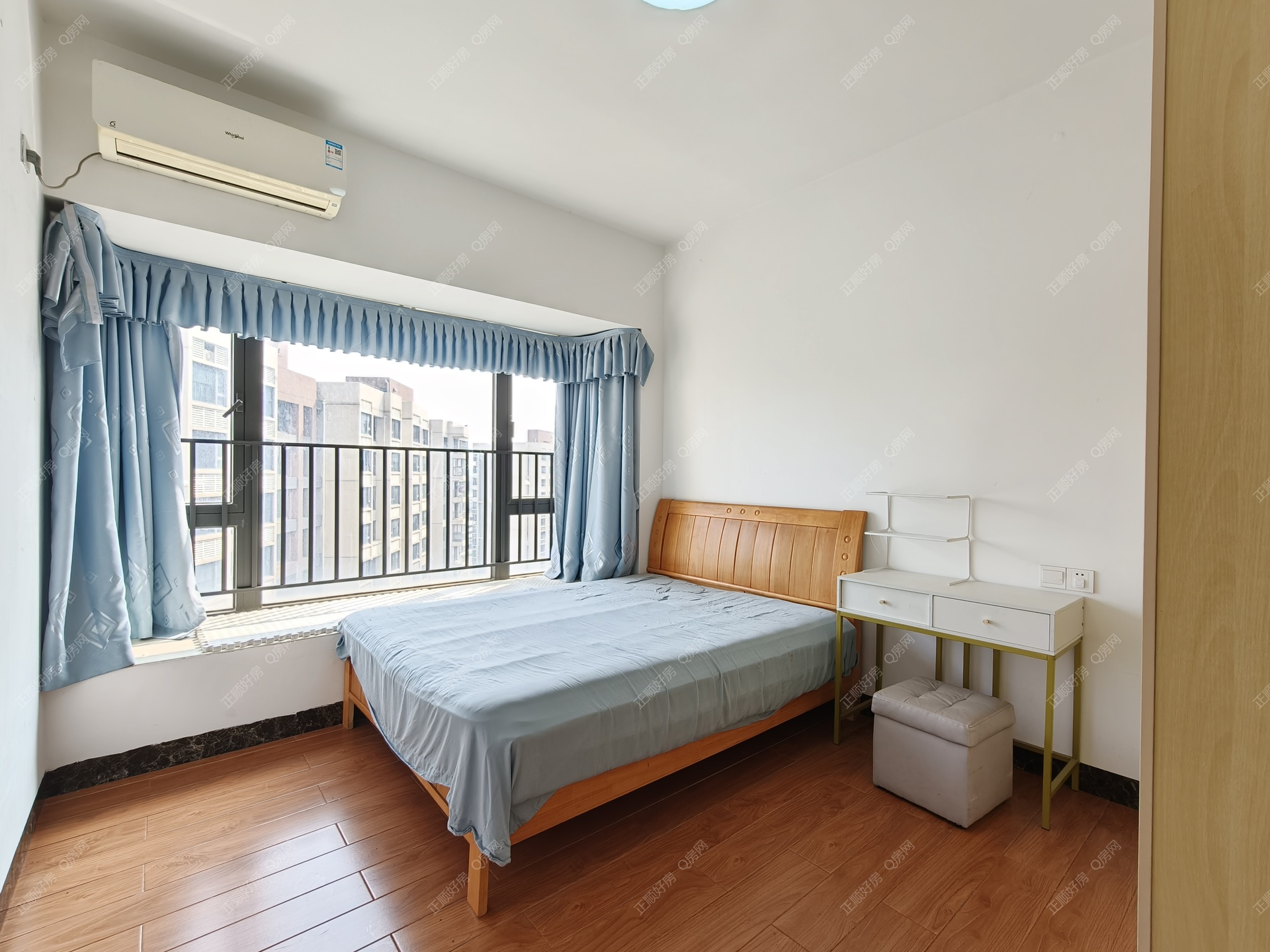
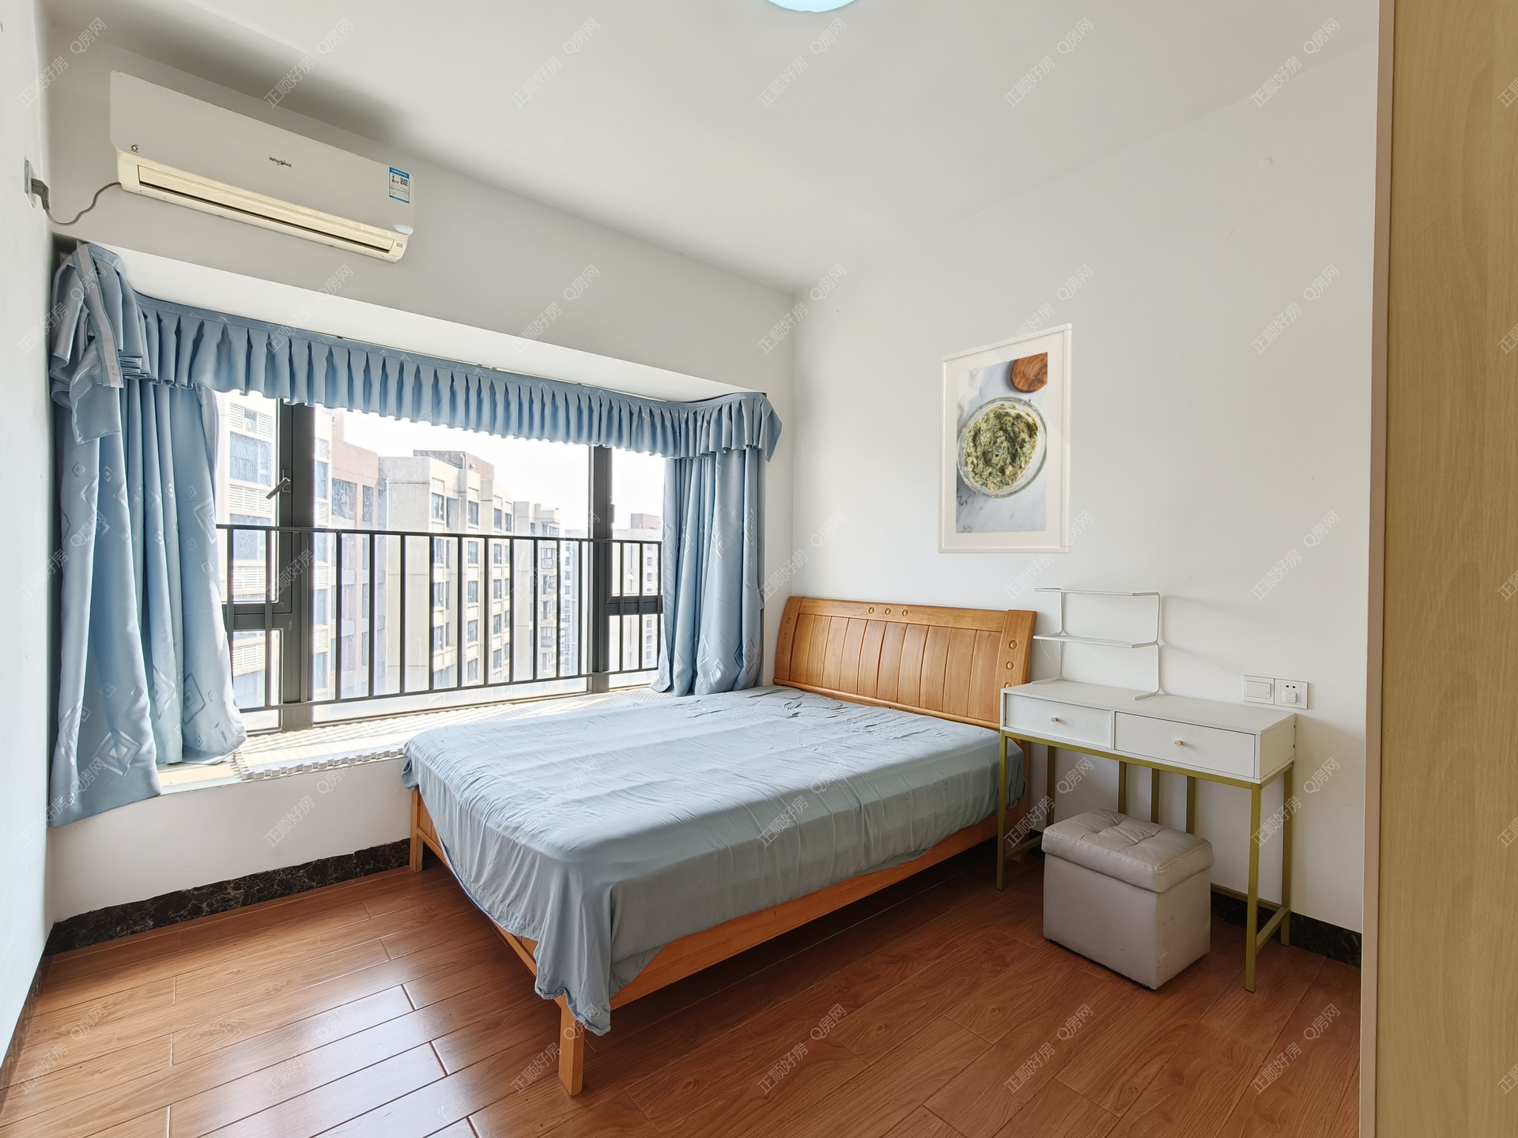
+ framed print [937,323,1073,553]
